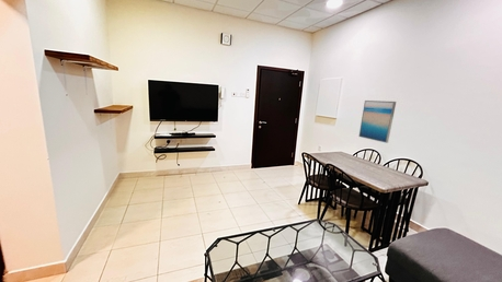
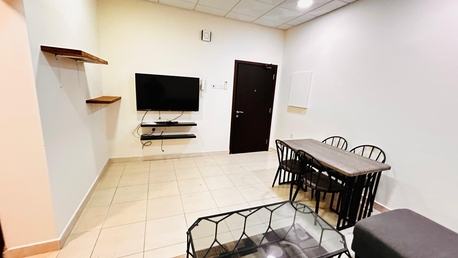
- wall art [357,99,397,144]
